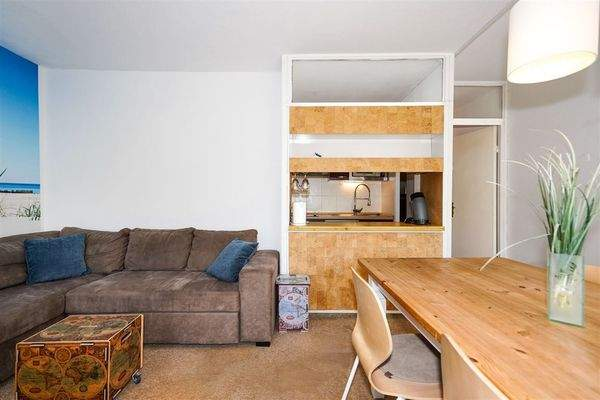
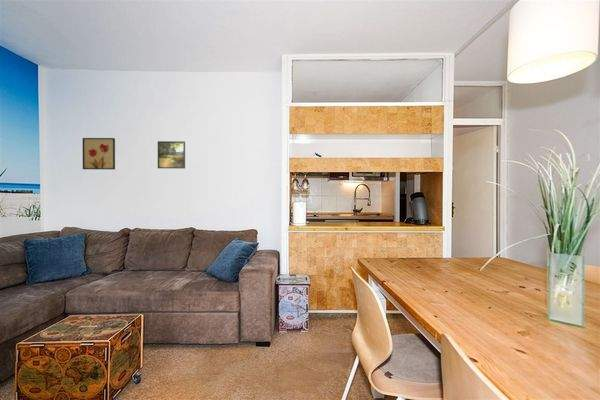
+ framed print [157,140,186,170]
+ wall art [82,137,116,170]
